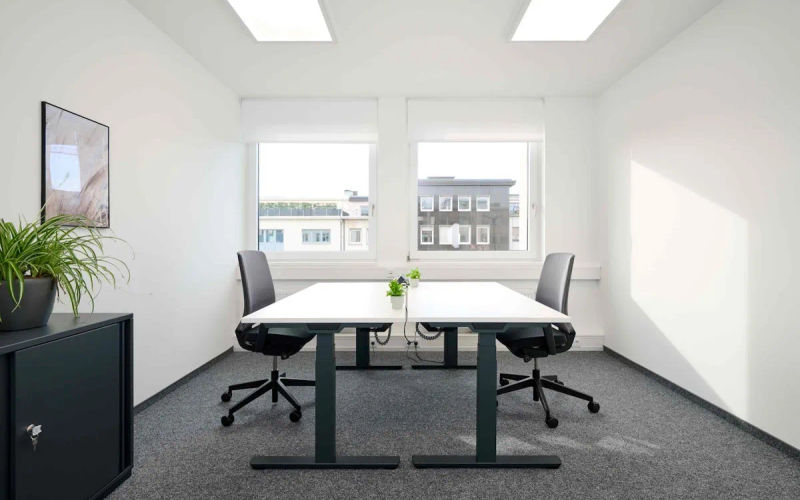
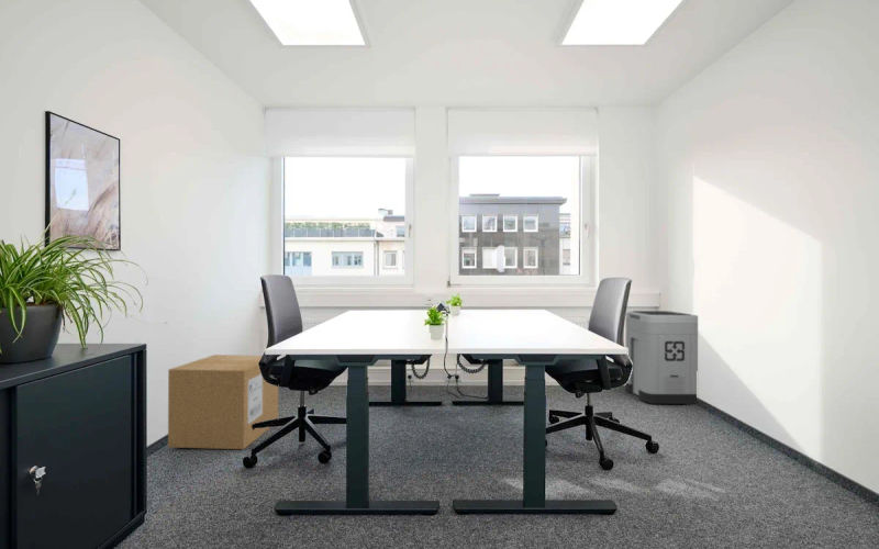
+ trash can [624,310,699,405]
+ cardboard box [167,354,279,450]
